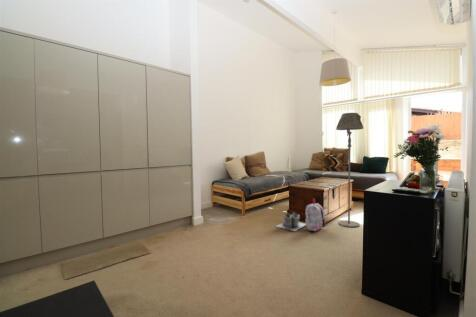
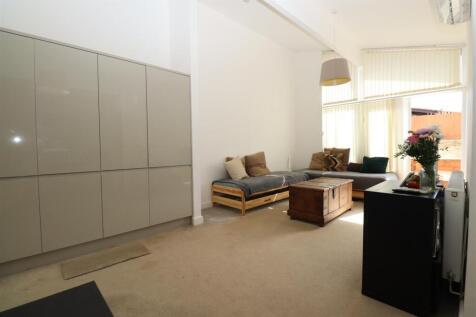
- floor lamp [335,112,364,228]
- boots [274,211,306,232]
- backpack [304,198,326,232]
